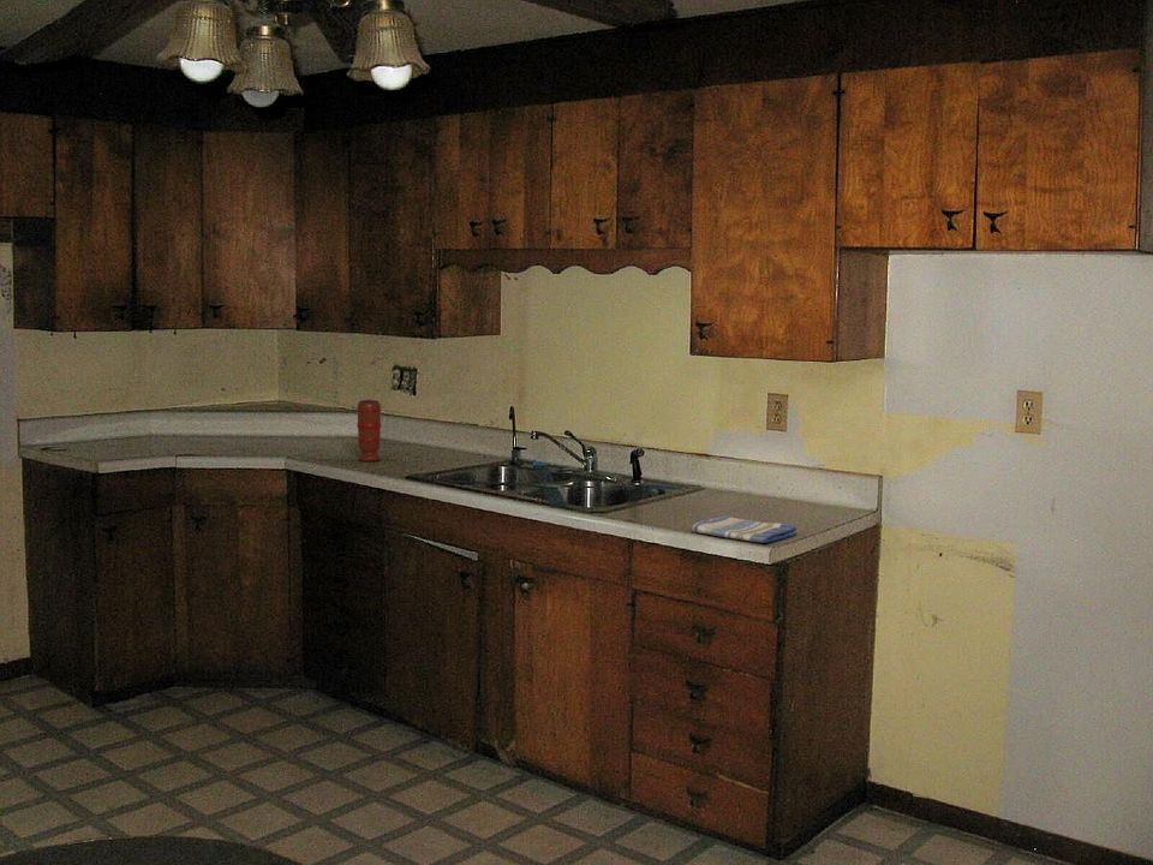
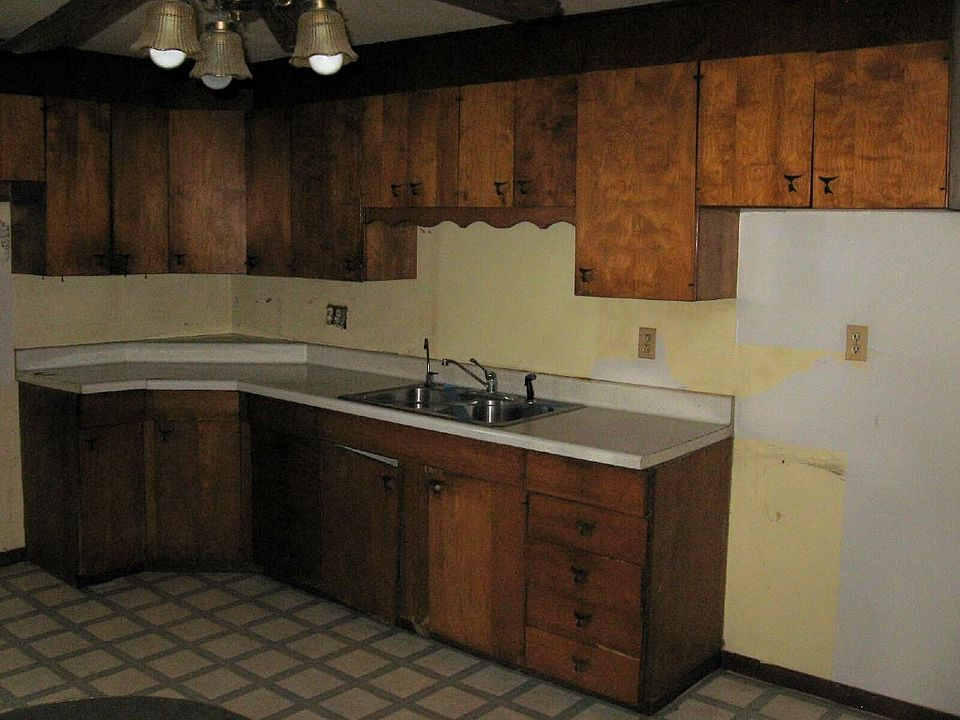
- spice grinder [356,398,382,463]
- dish towel [692,514,797,544]
